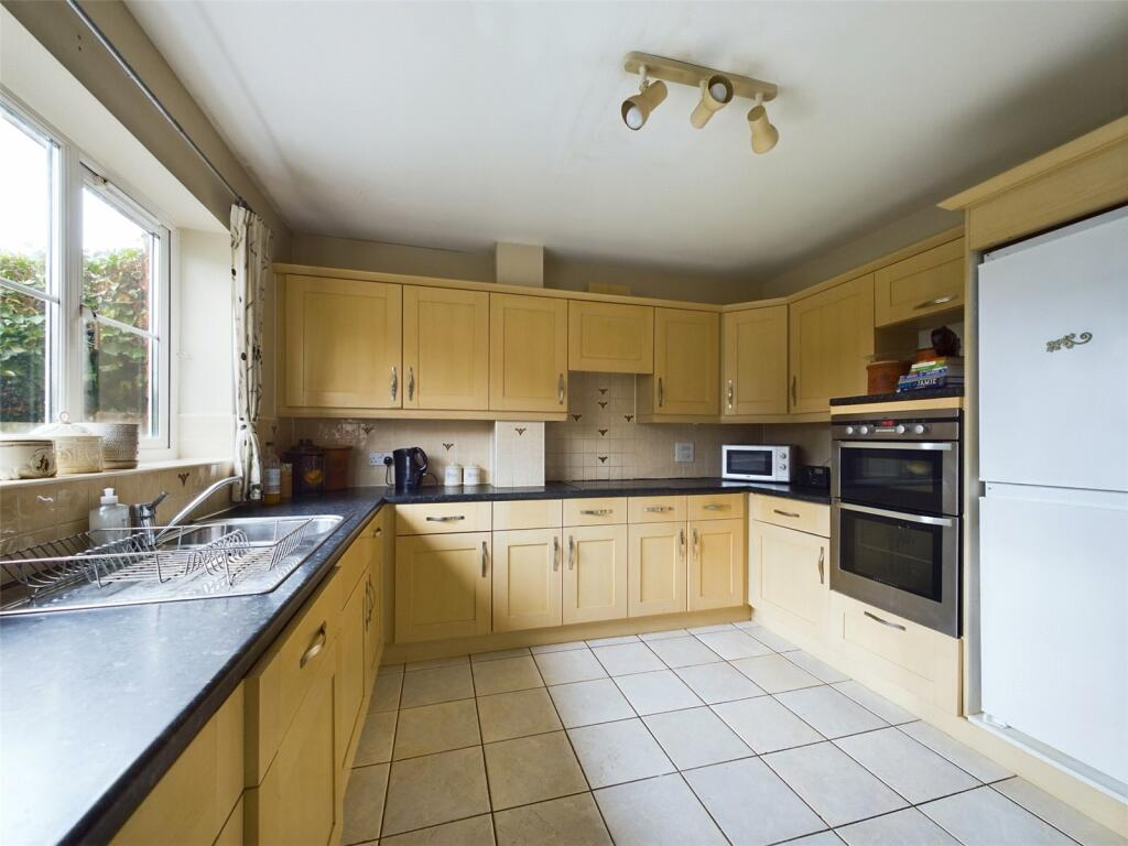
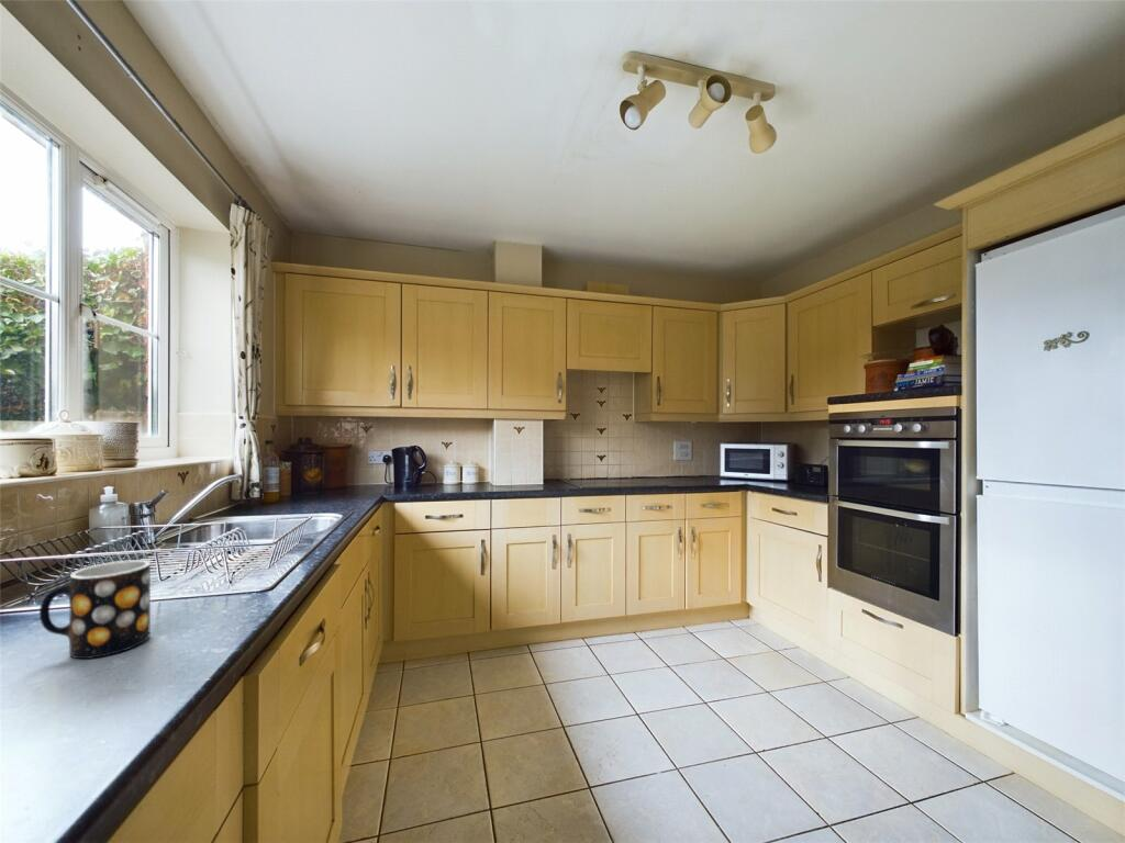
+ mug [38,559,152,660]
